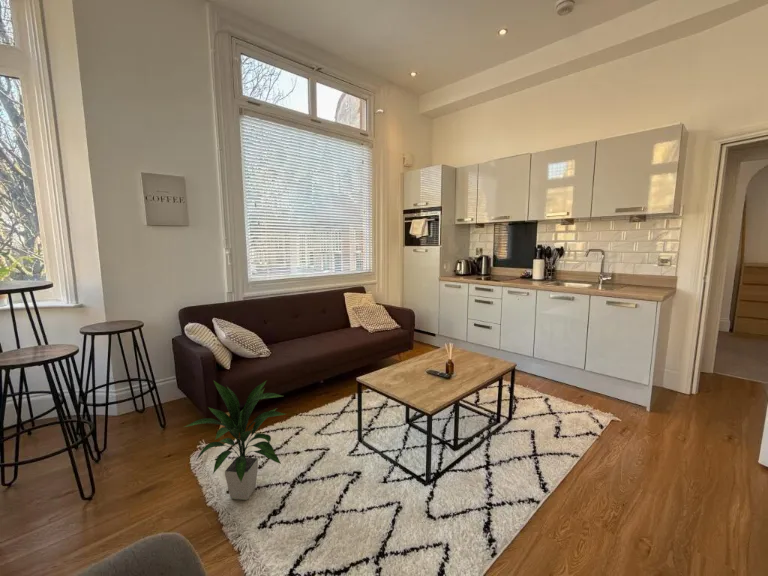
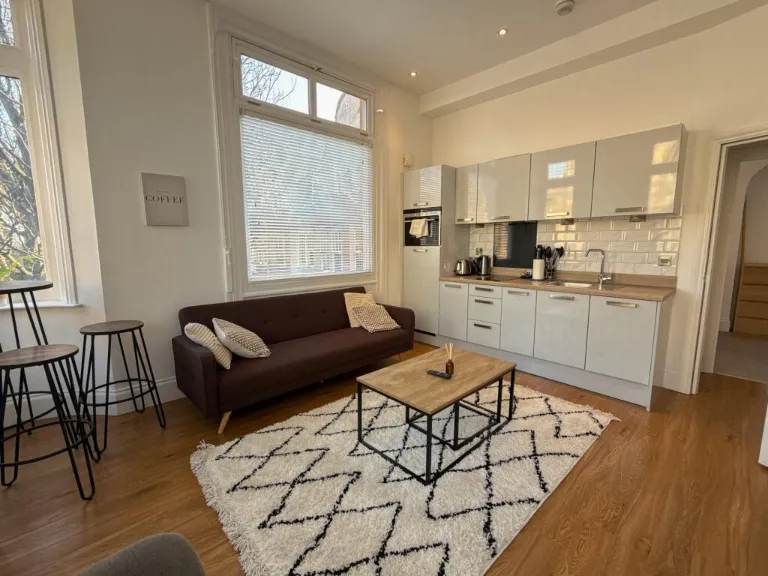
- indoor plant [184,379,286,501]
